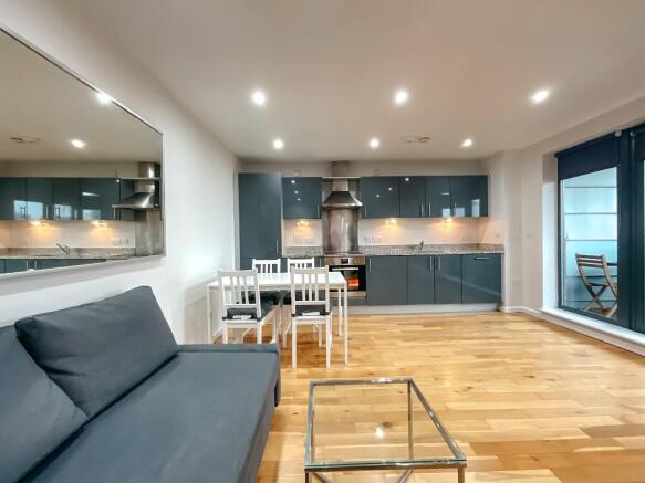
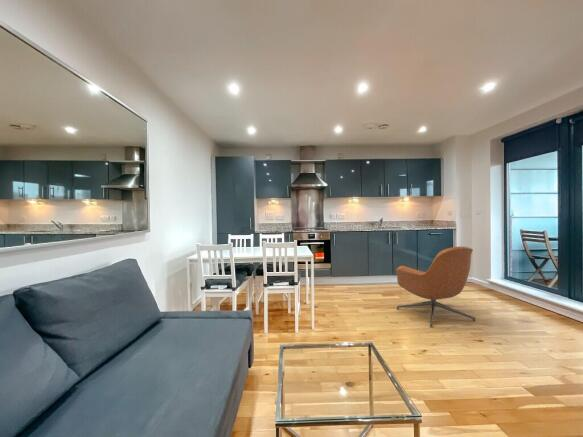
+ armchair [395,246,476,328]
